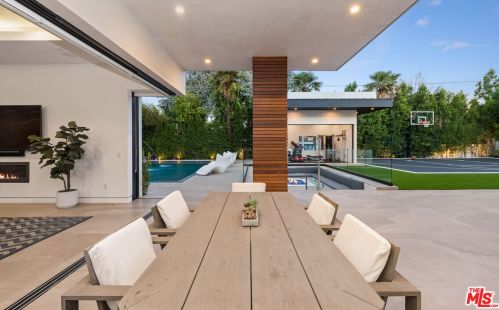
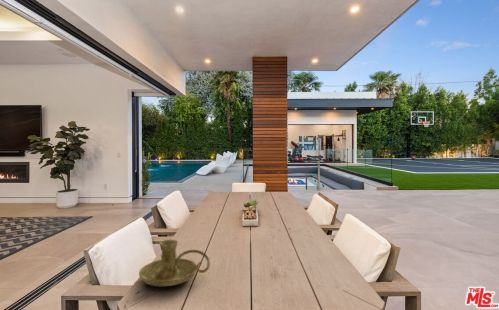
+ candle holder [138,238,211,287]
